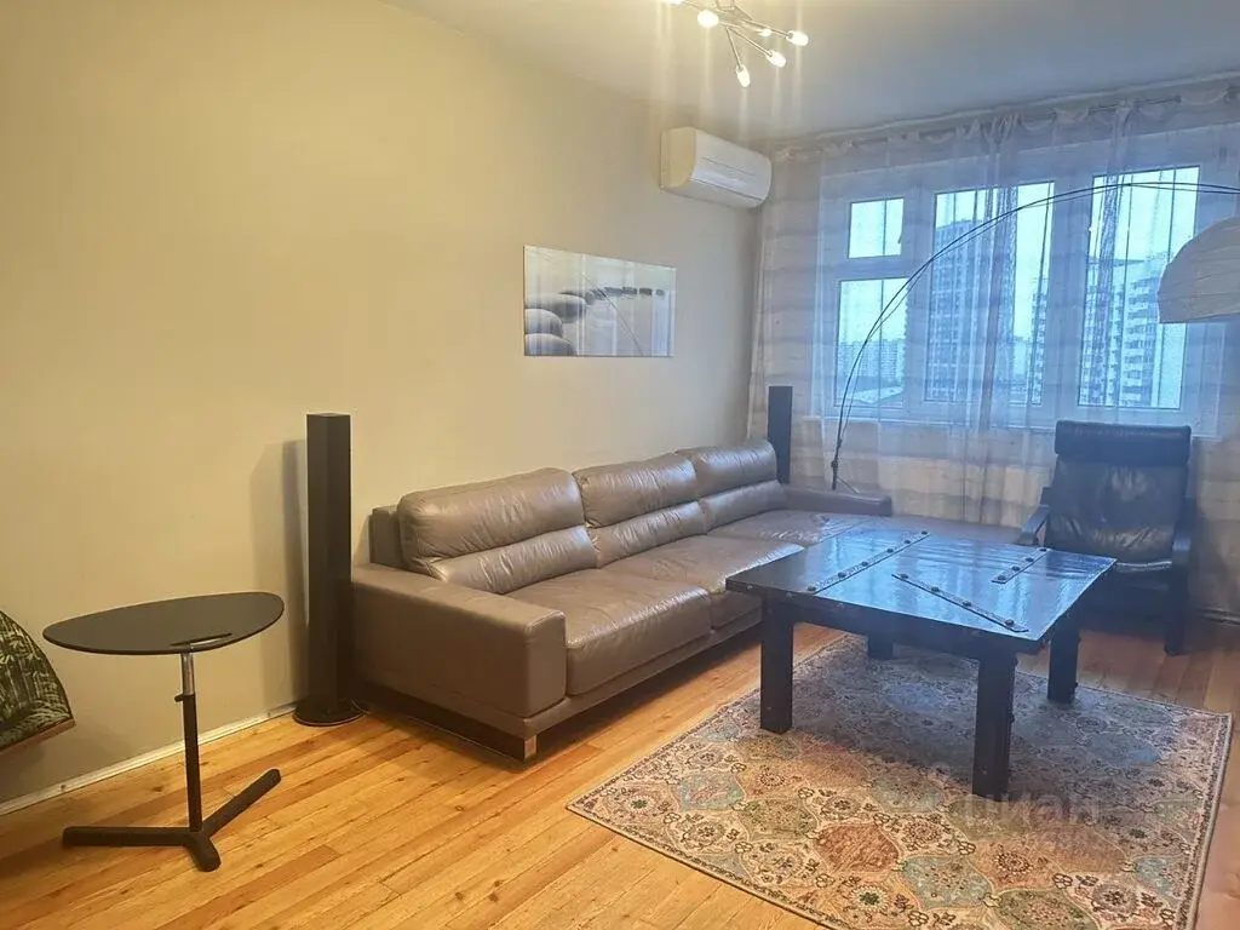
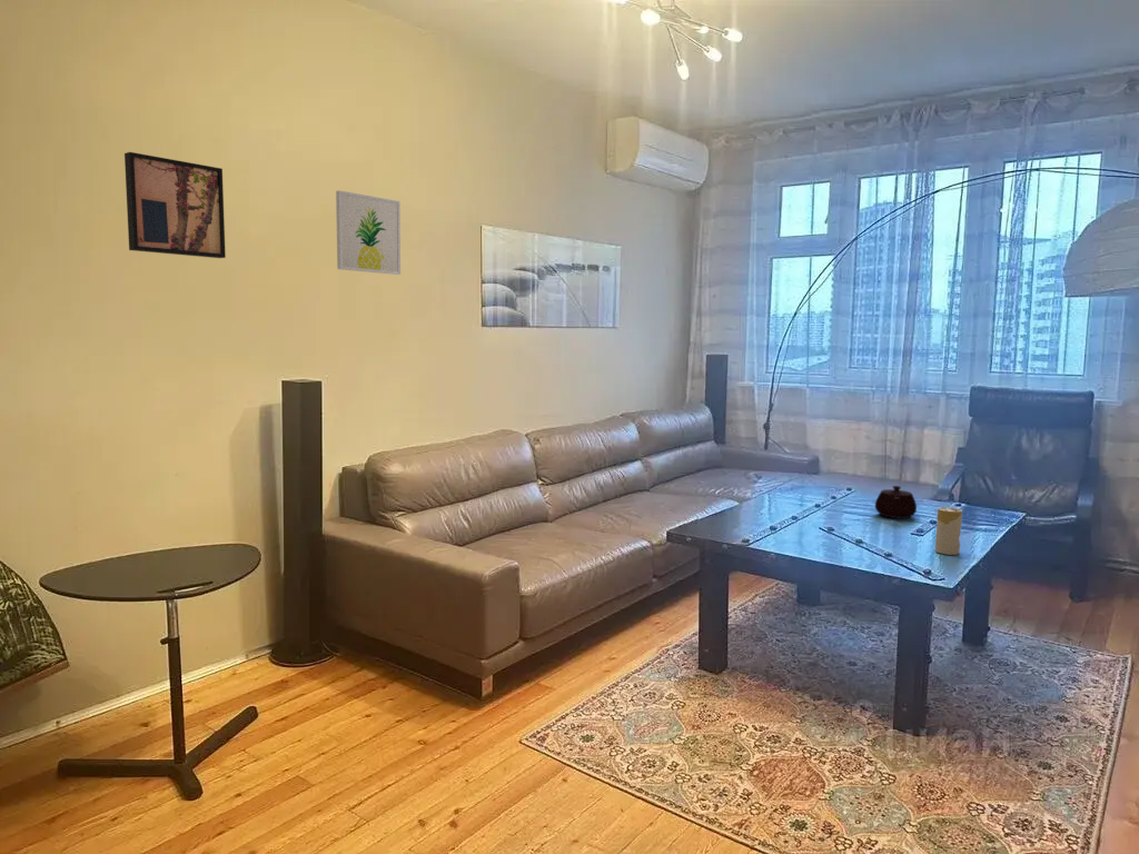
+ wall art [335,189,402,276]
+ wall art [123,151,227,259]
+ teapot [874,485,918,519]
+ candle [934,506,963,556]
